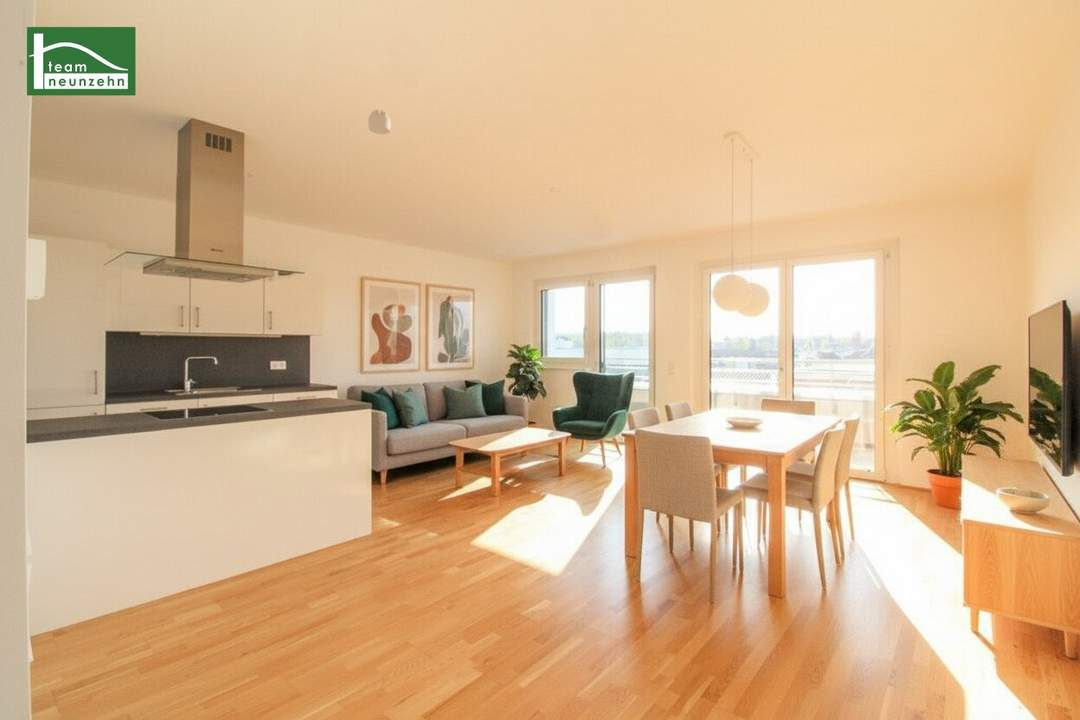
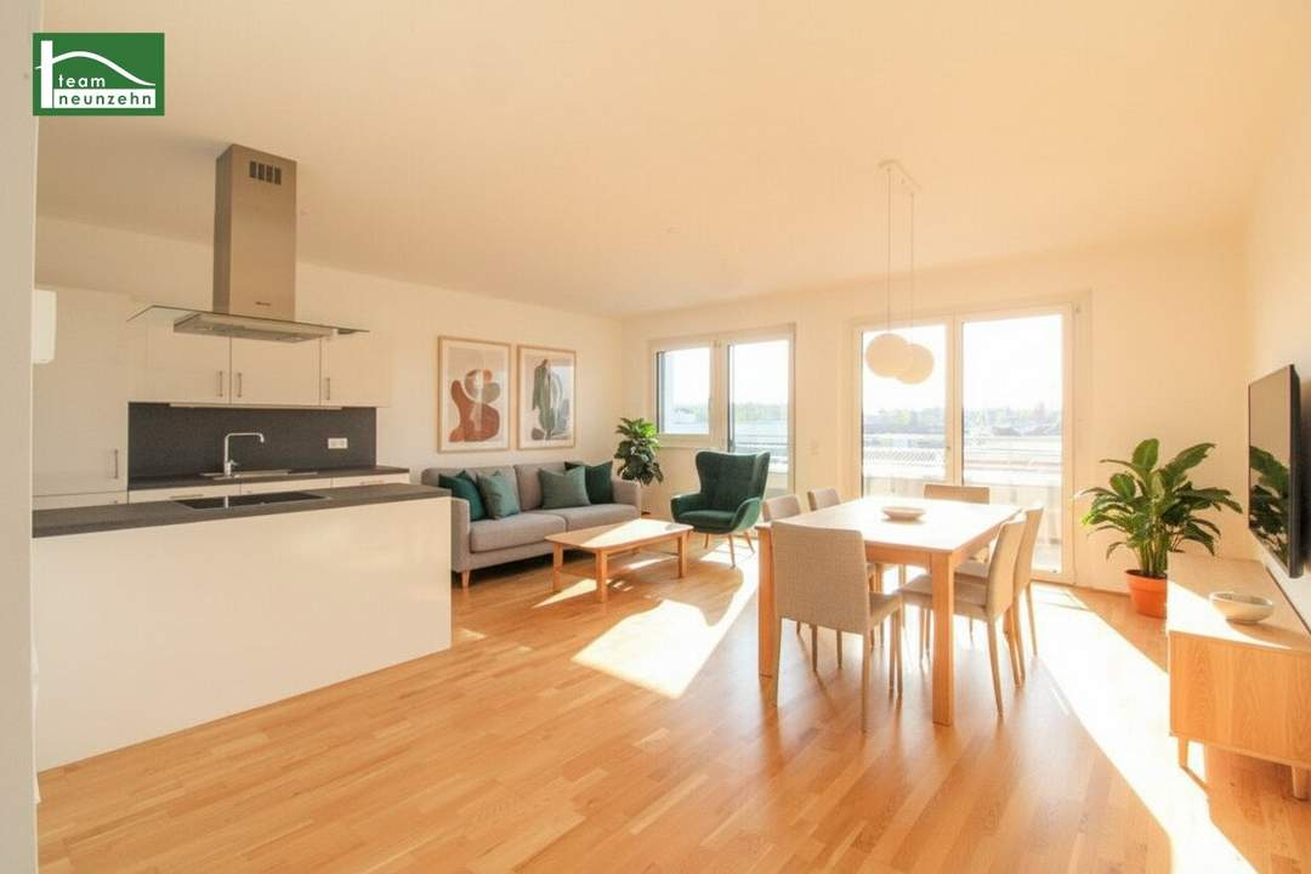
- smoke detector [367,109,392,135]
